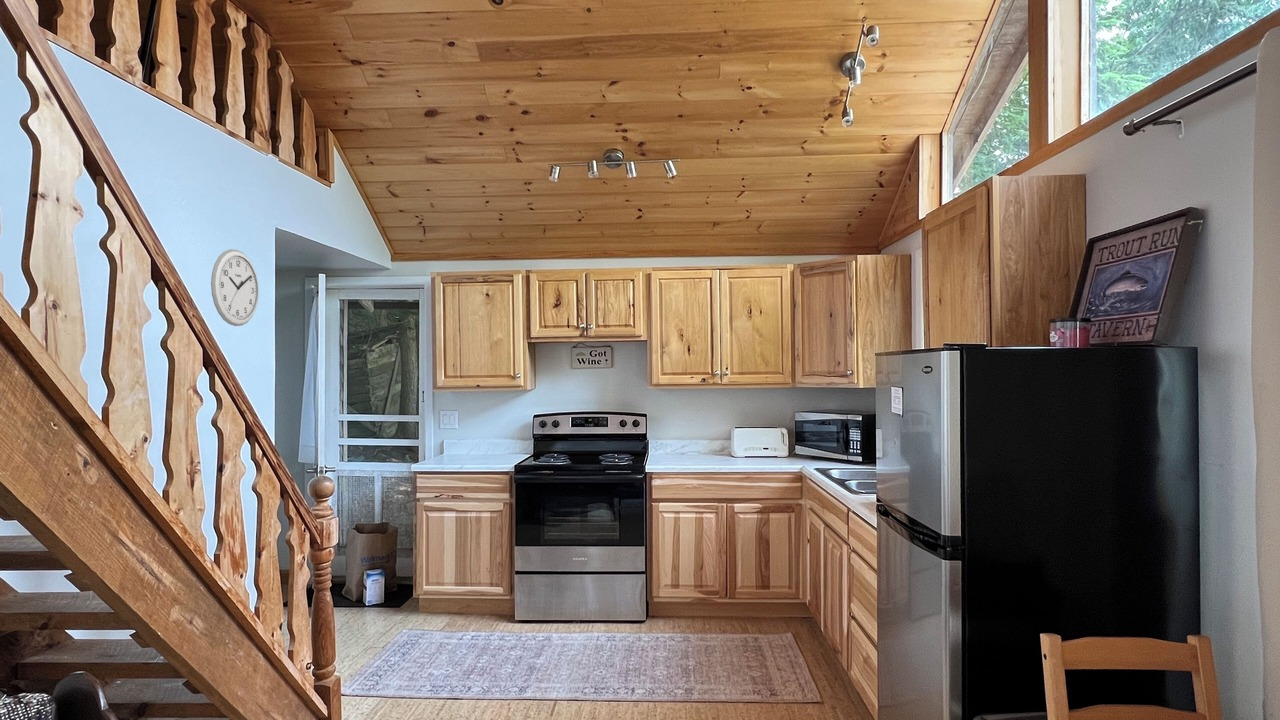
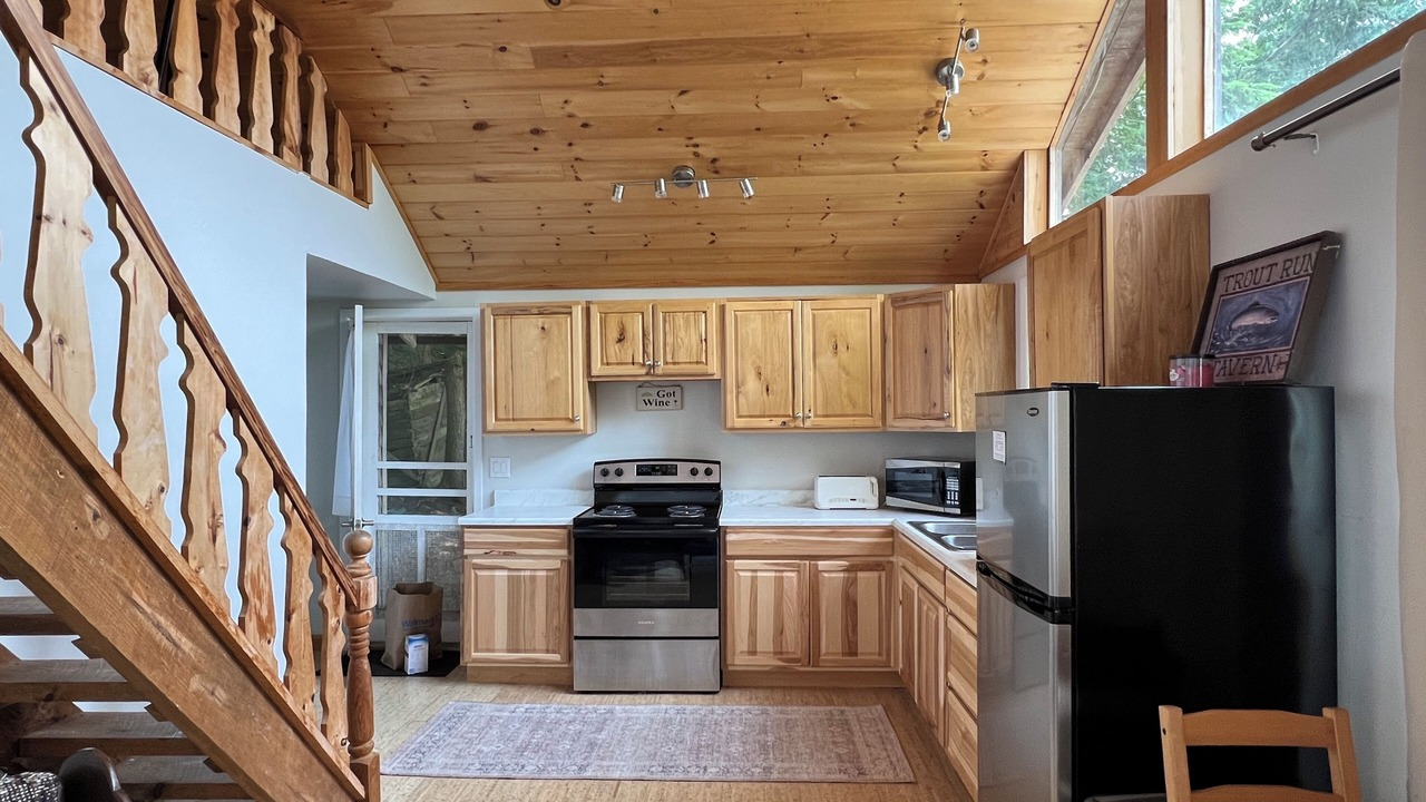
- wall clock [210,248,260,327]
